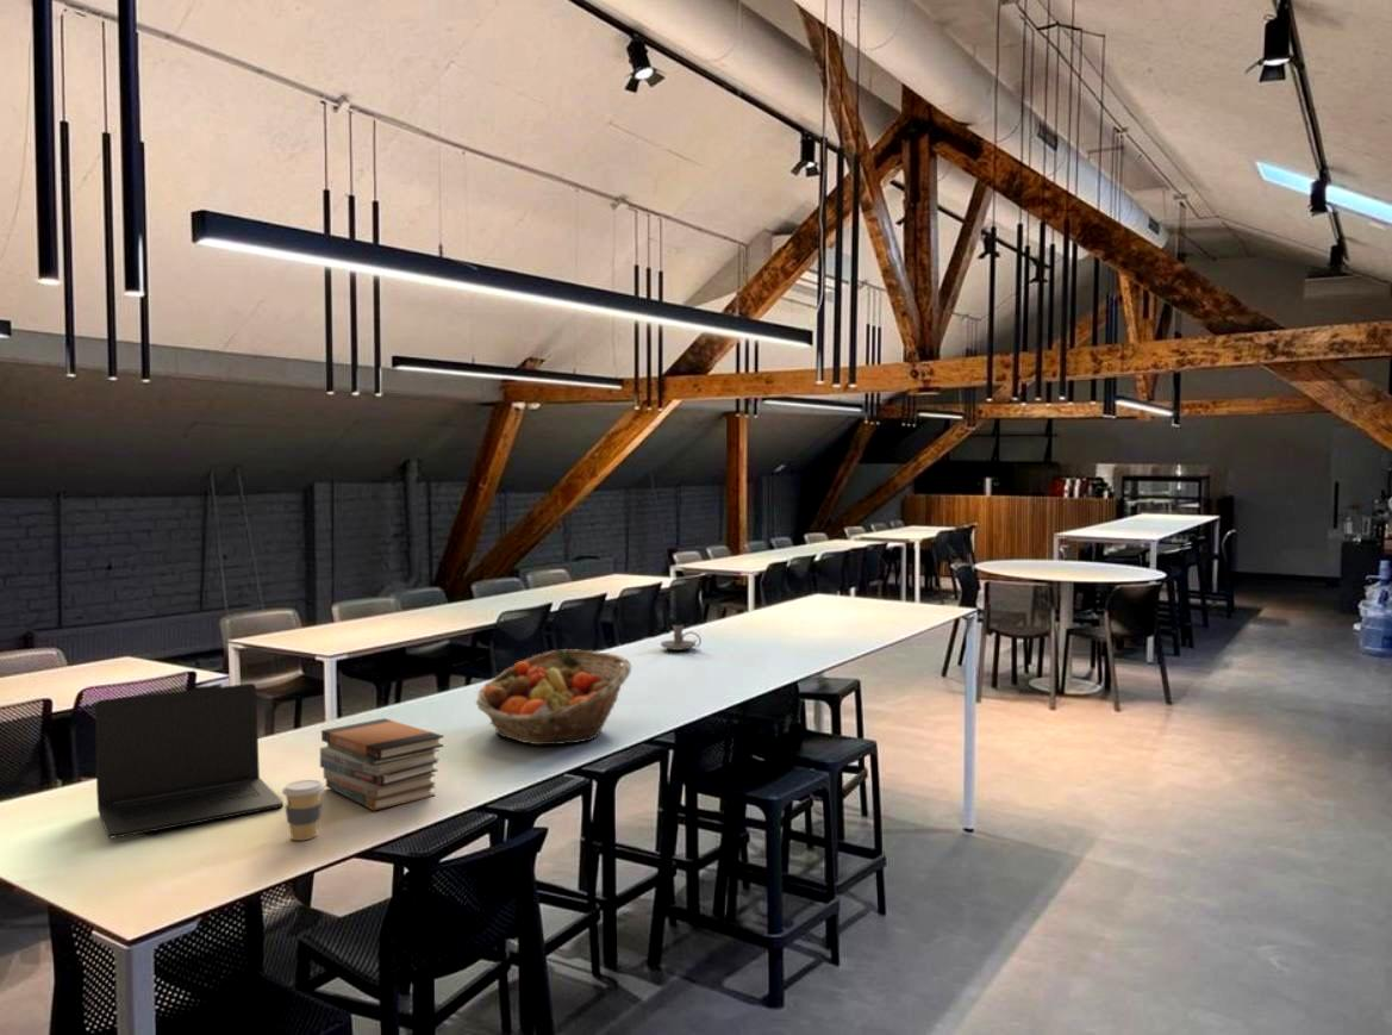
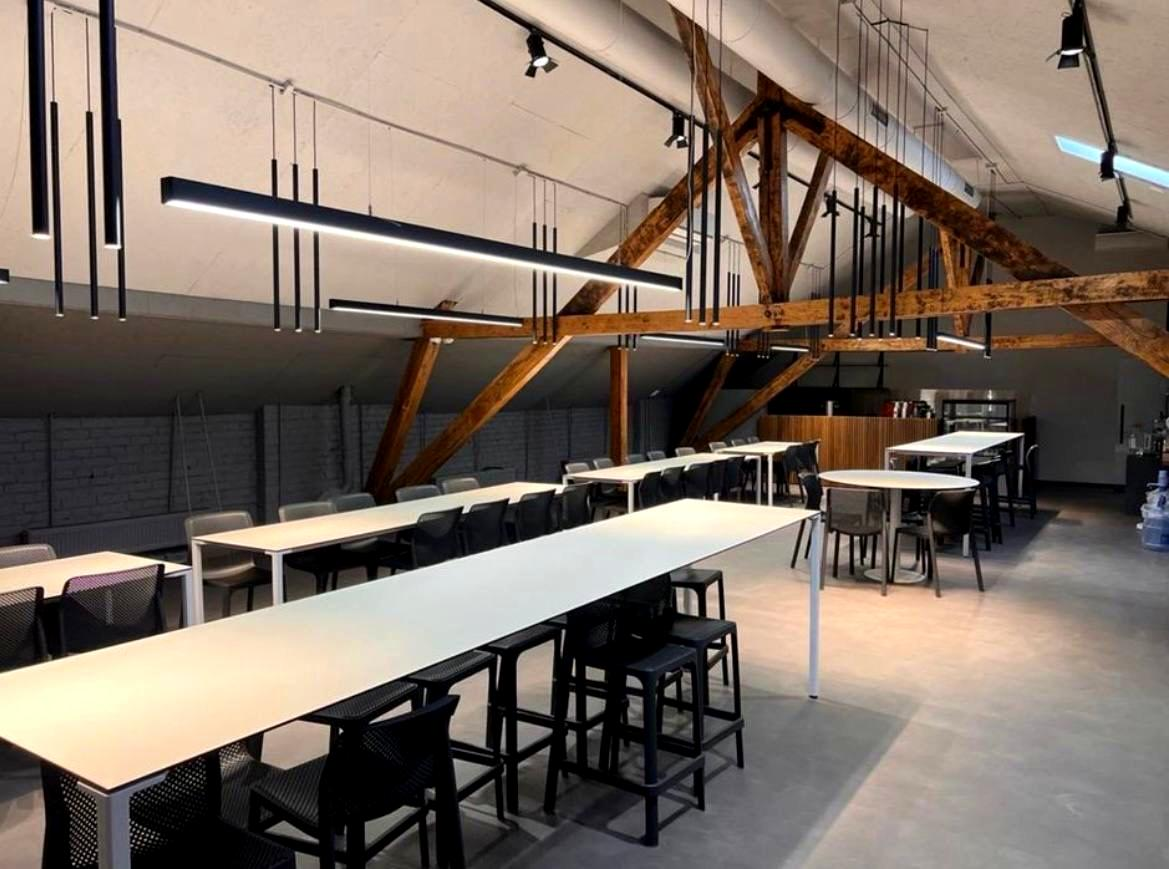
- candle holder [660,624,703,651]
- fruit basket [475,648,632,746]
- coffee cup [281,779,325,842]
- book stack [319,717,445,812]
- laptop [94,682,285,838]
